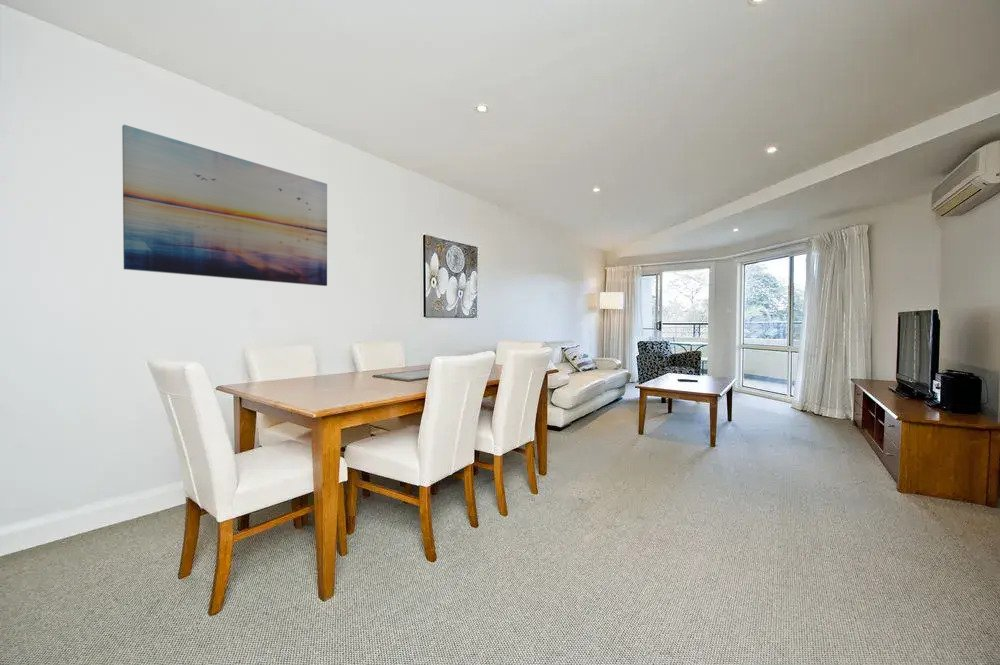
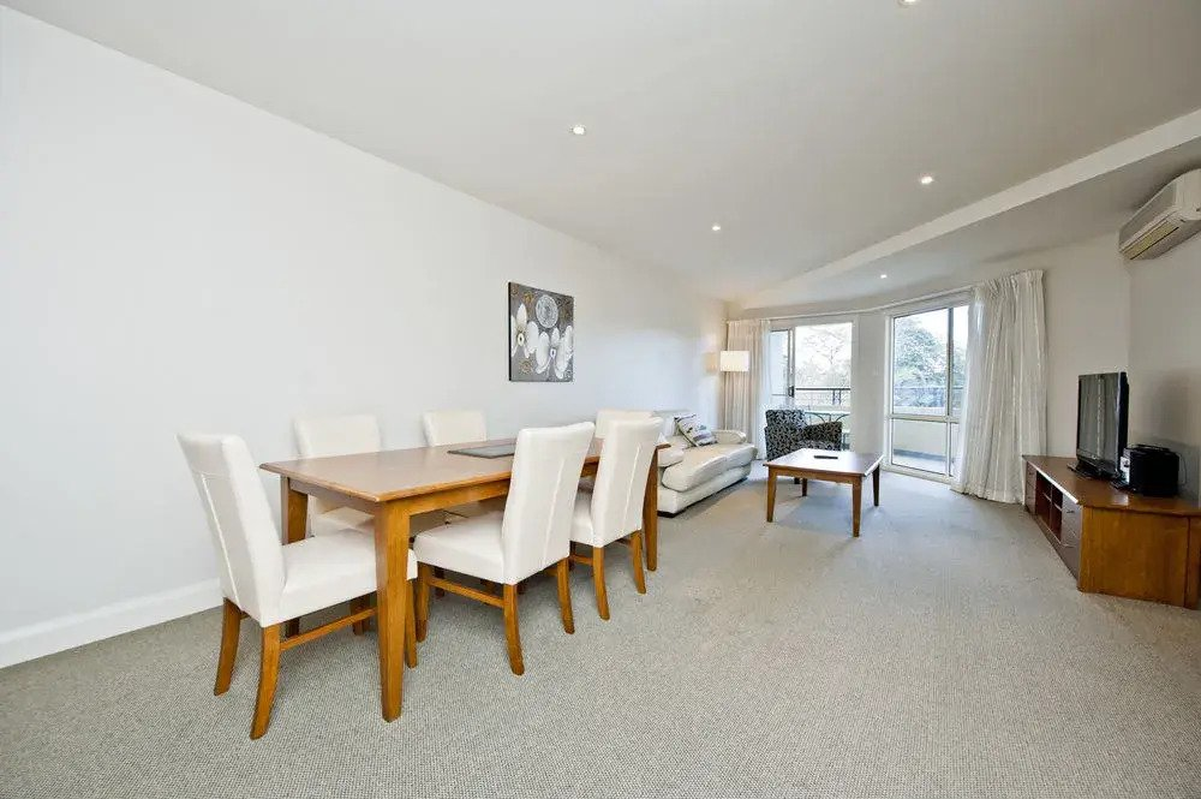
- wall art [121,124,328,287]
